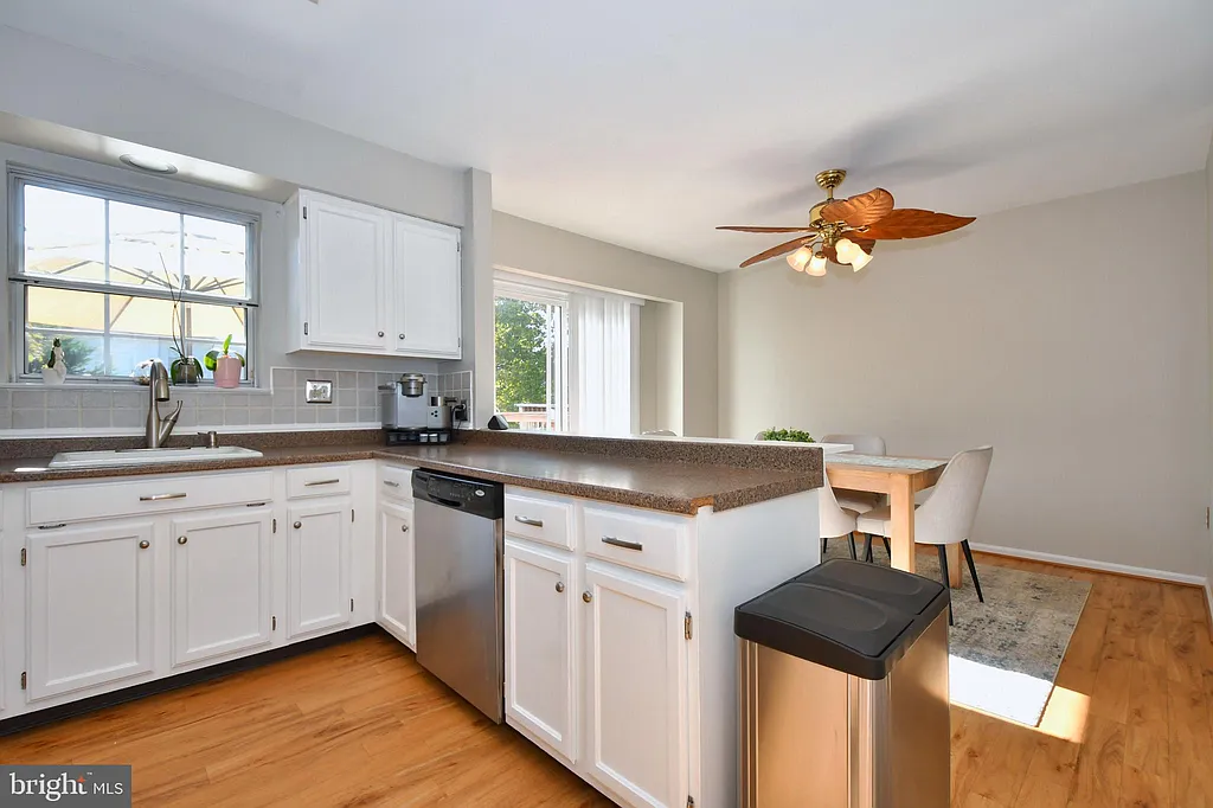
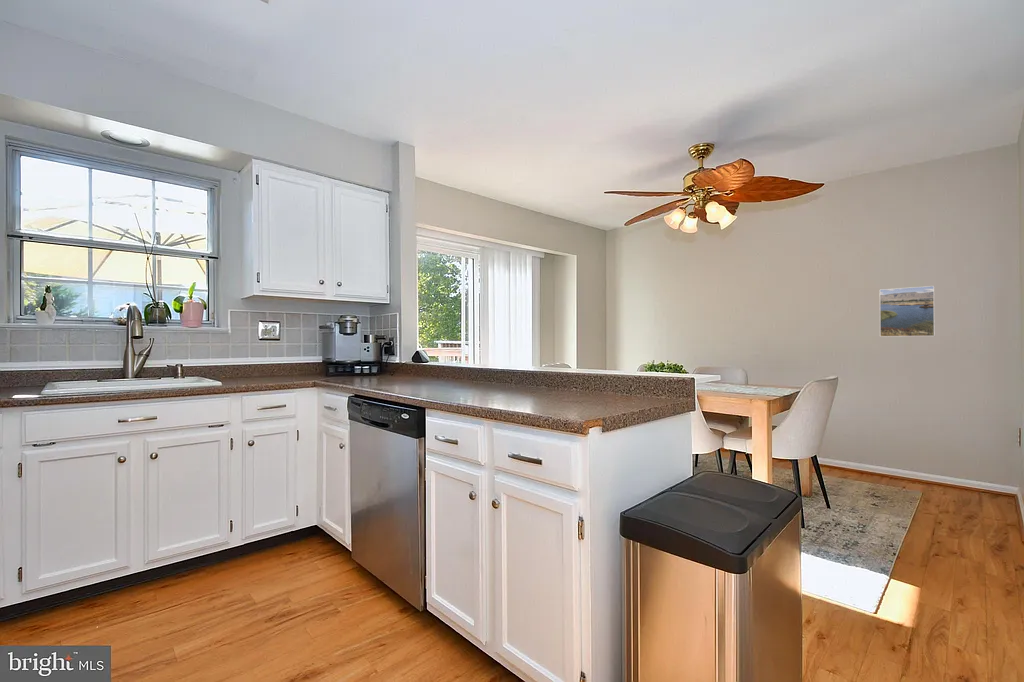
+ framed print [879,285,936,338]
